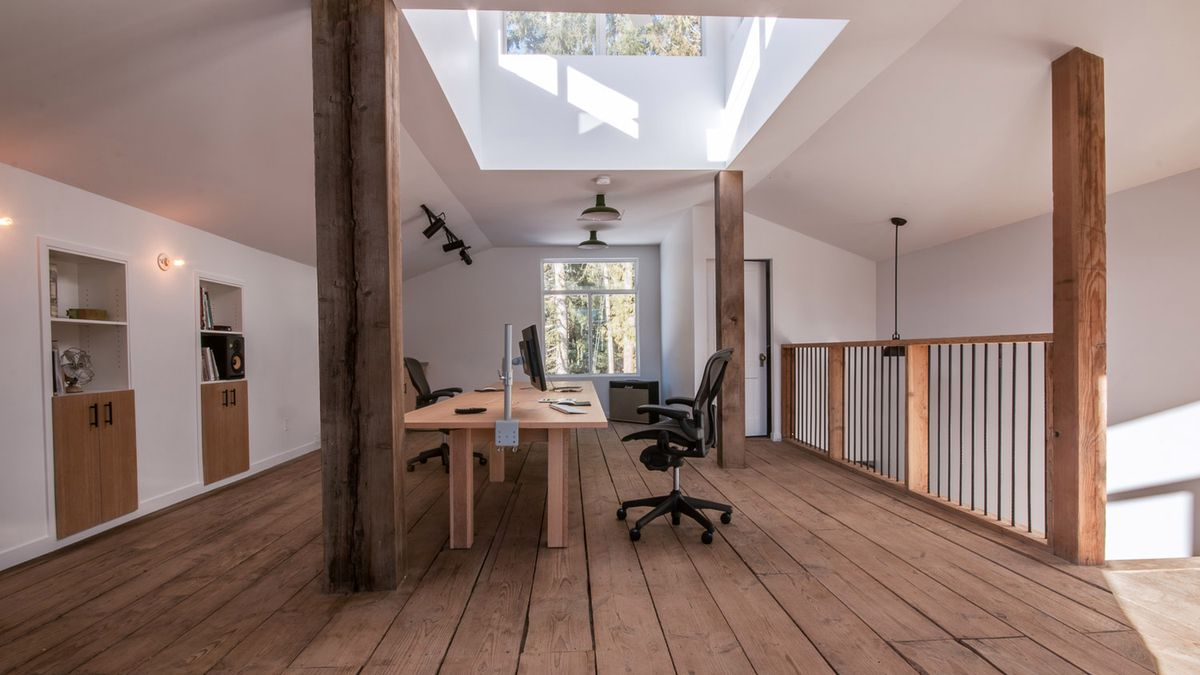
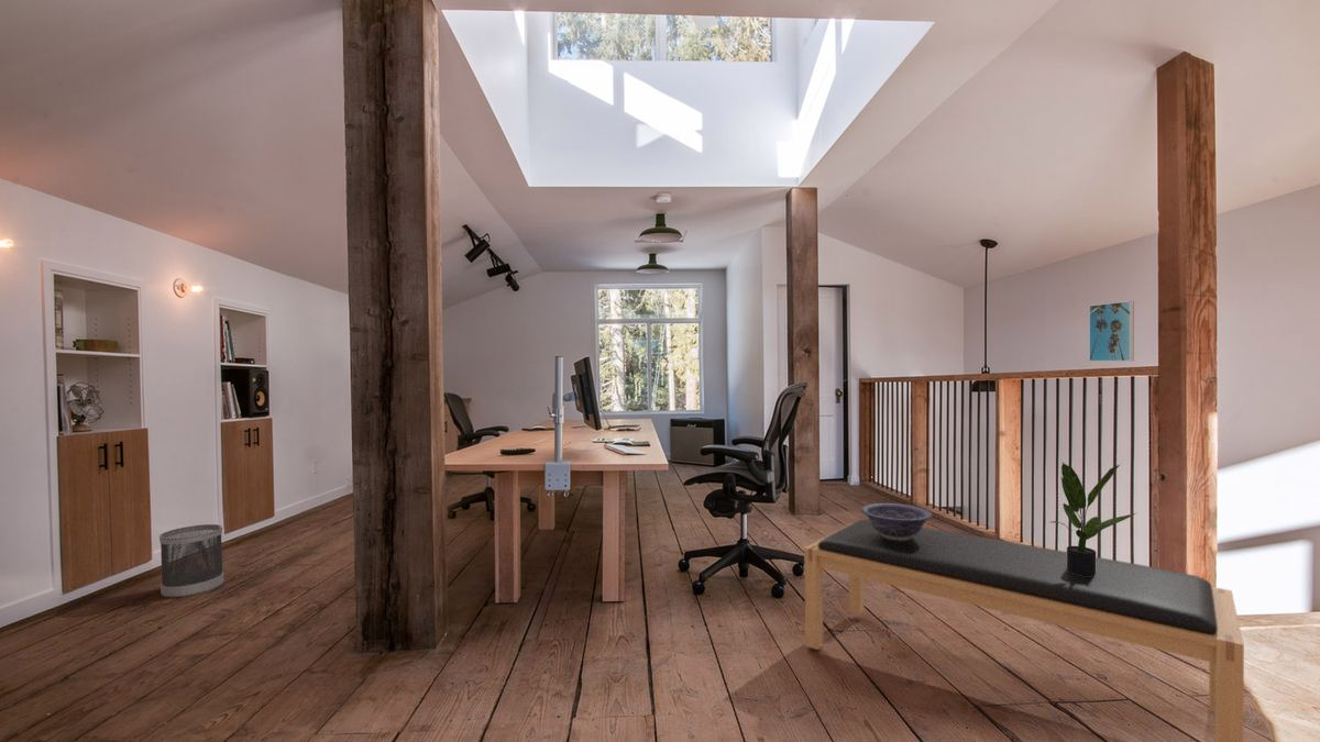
+ wastebasket [158,523,224,598]
+ decorative bowl [860,502,934,541]
+ potted plant [1050,462,1136,576]
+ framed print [1088,300,1135,362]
+ bench [803,518,1245,742]
